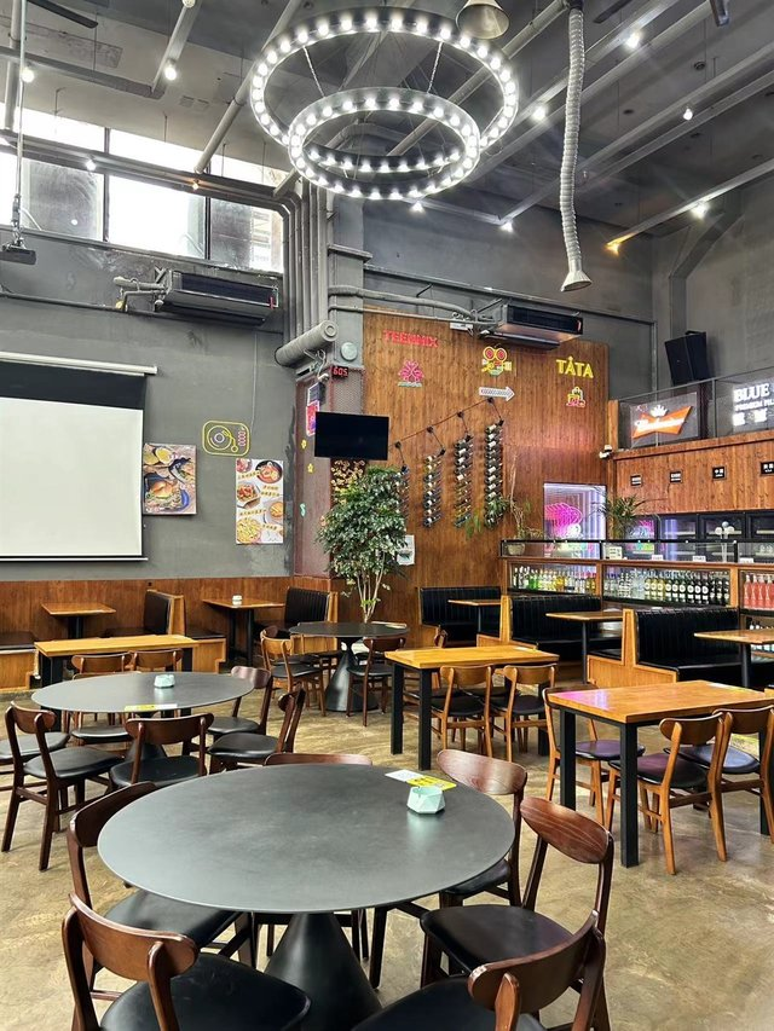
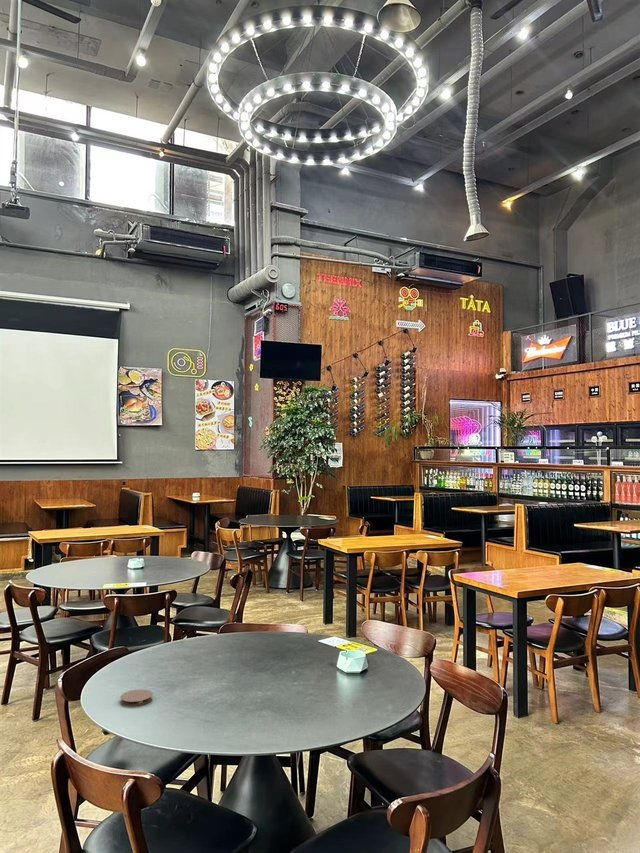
+ coaster [119,689,154,707]
